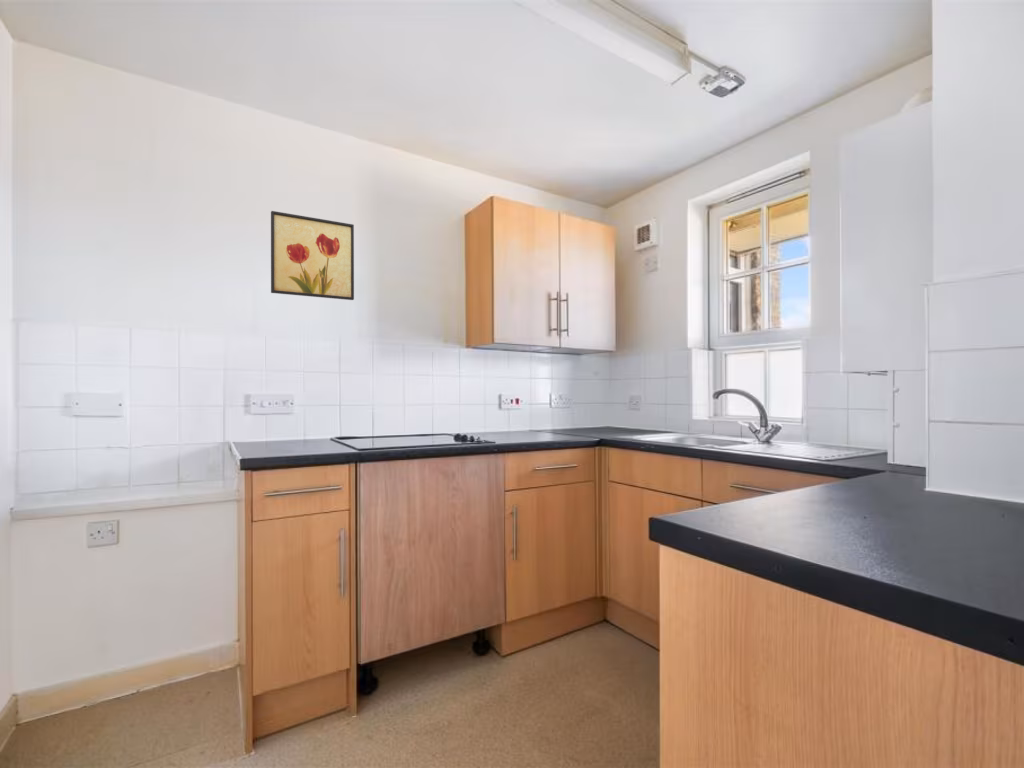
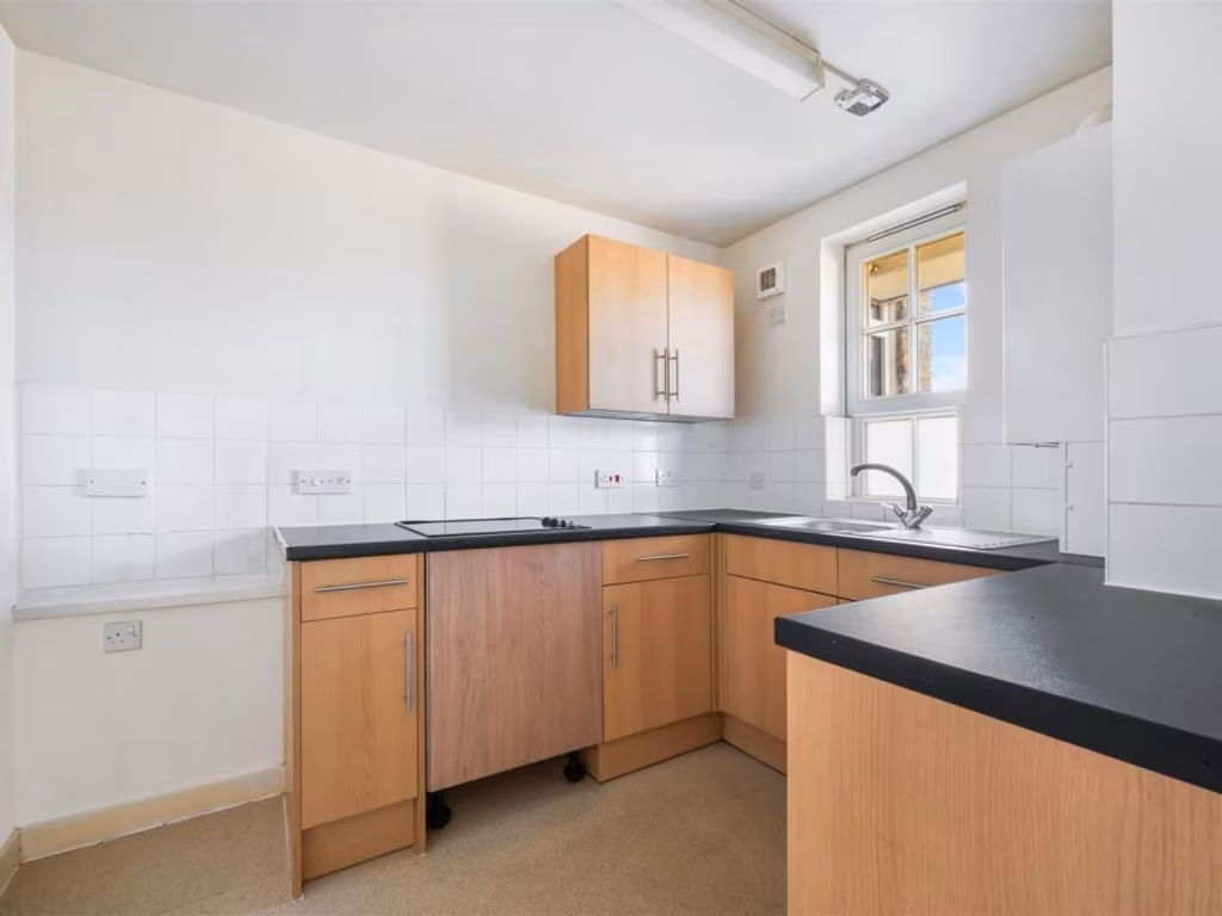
- wall art [270,210,355,301]
